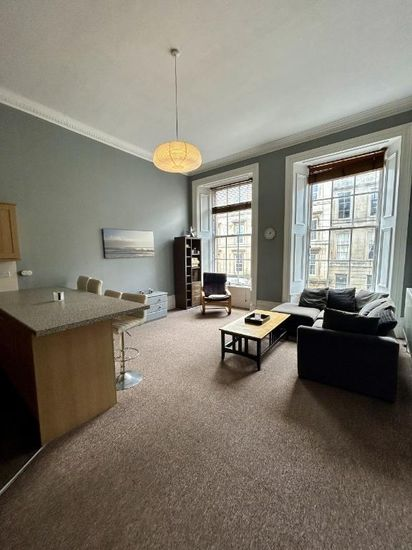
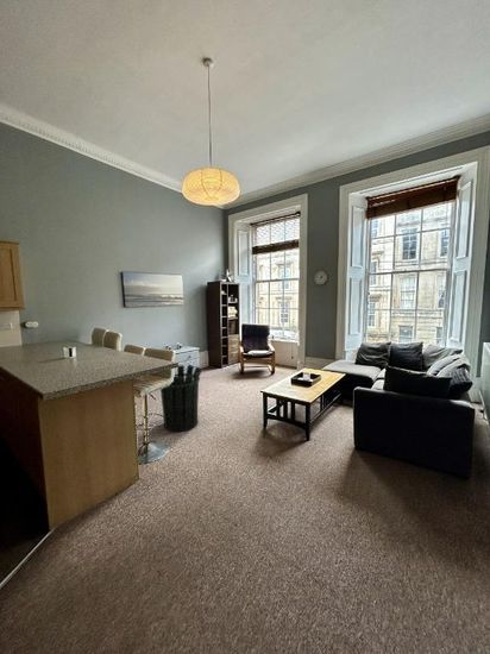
+ waste bin [159,364,203,433]
